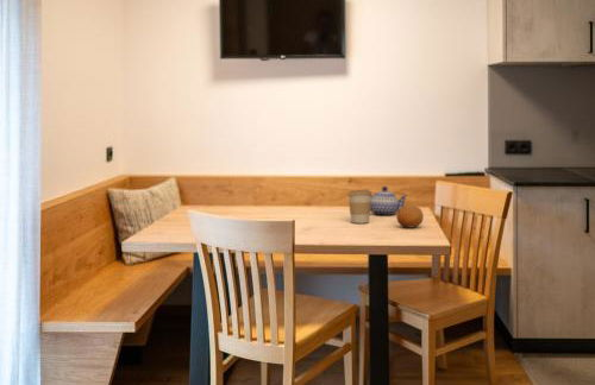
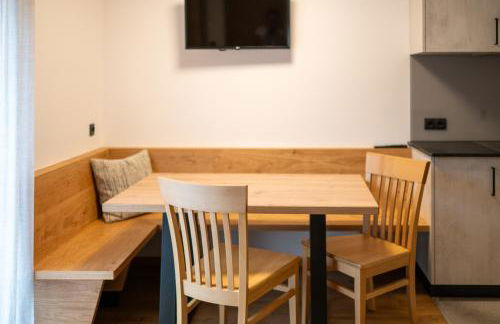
- fruit [395,204,425,229]
- teapot [370,185,408,216]
- coffee cup [346,188,372,225]
